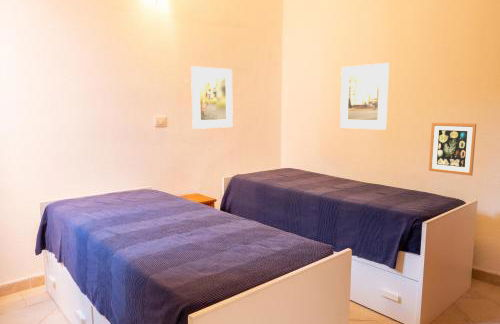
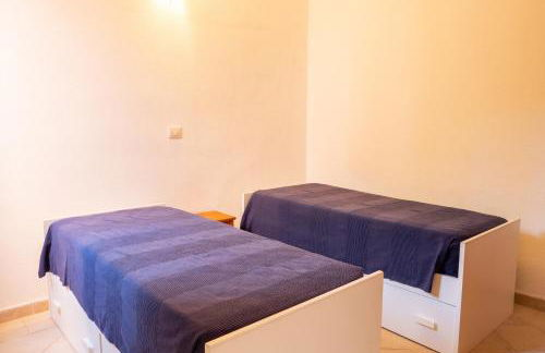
- wall art [428,122,477,177]
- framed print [190,65,234,130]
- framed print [339,62,390,131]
